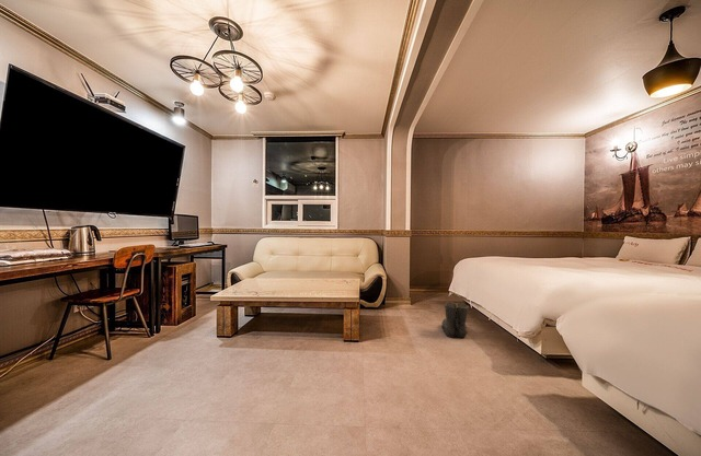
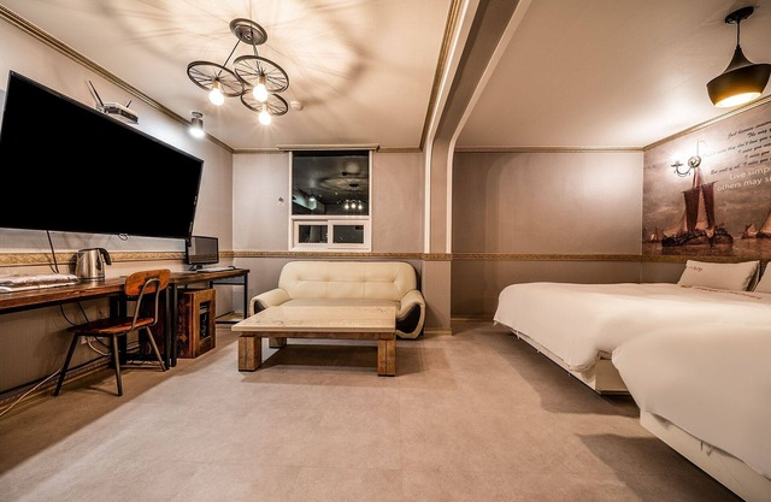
- boots [440,301,470,339]
